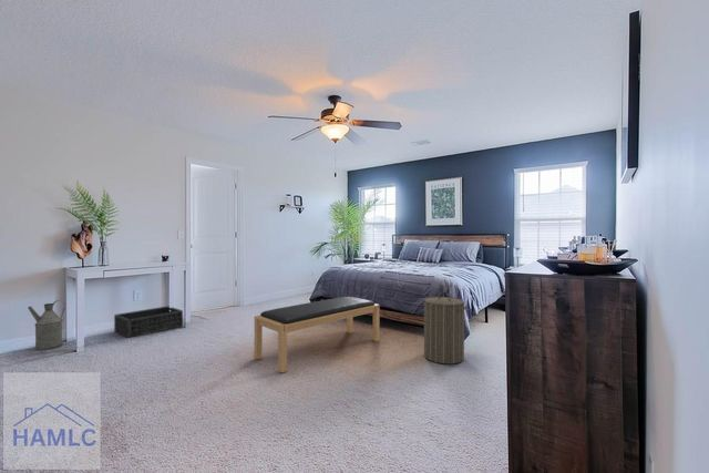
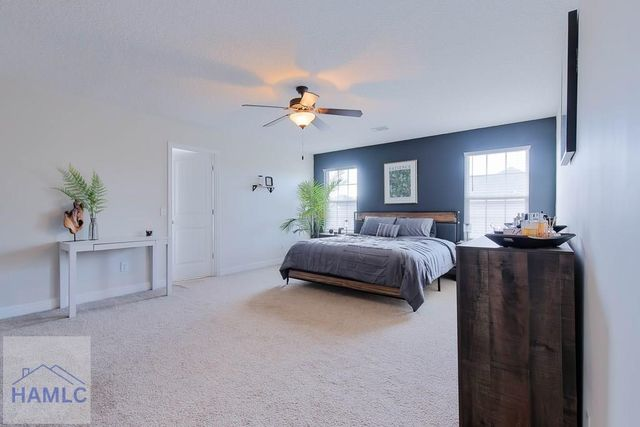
- basket [113,305,184,339]
- laundry hamper [421,290,469,366]
- bench [254,296,381,373]
- watering can [27,299,65,351]
